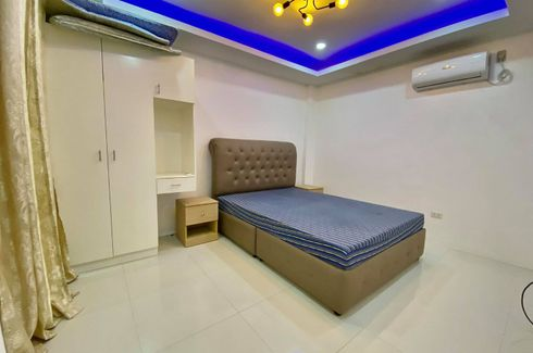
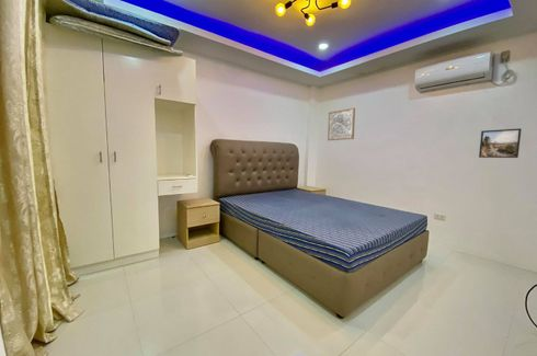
+ wall art [327,107,356,141]
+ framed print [478,127,523,159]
